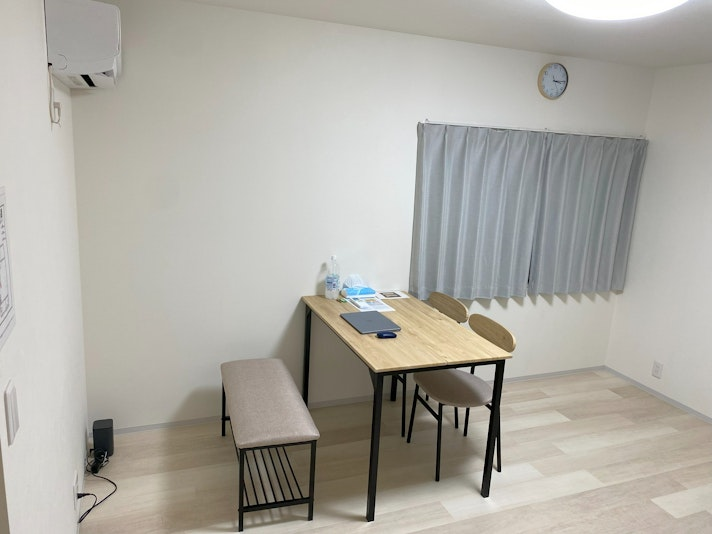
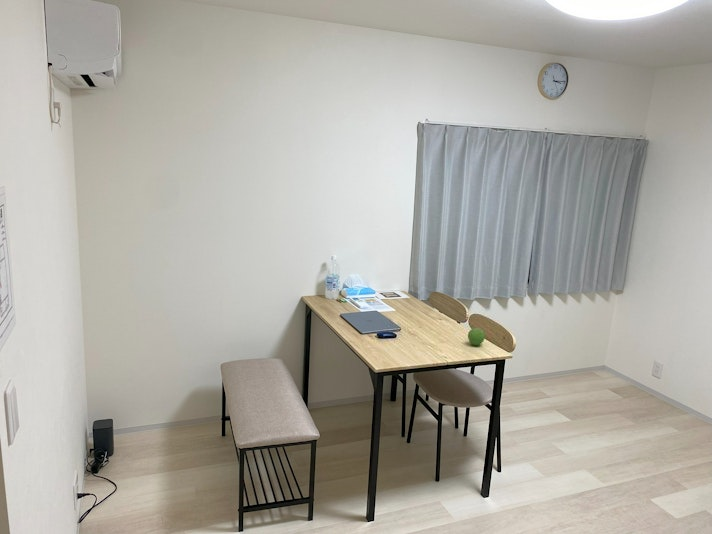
+ fruit [467,327,486,346]
